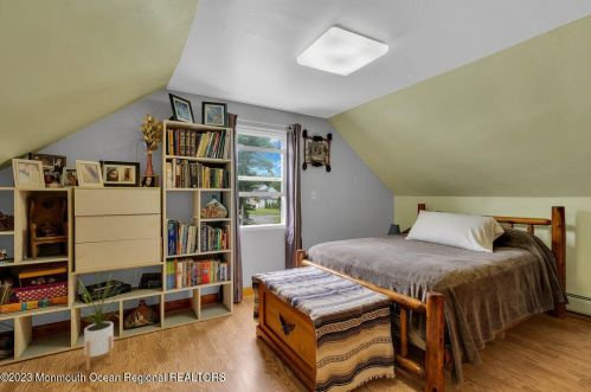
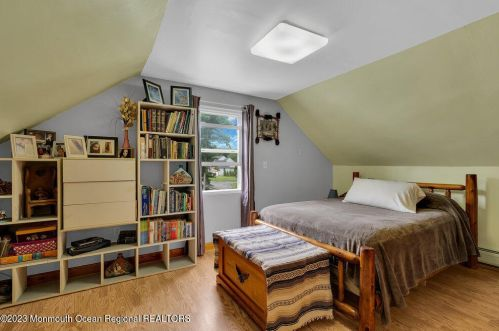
- house plant [69,269,129,372]
